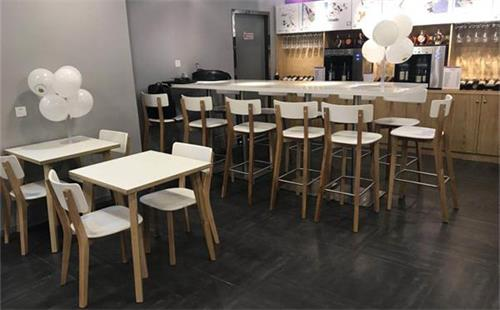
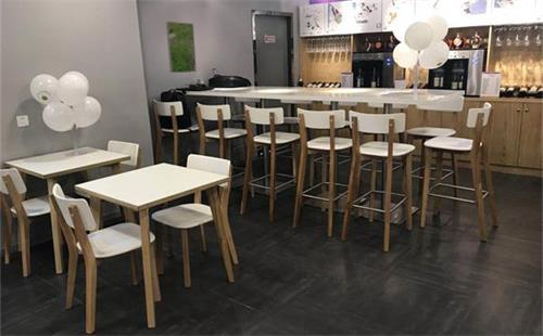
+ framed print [165,21,198,74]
